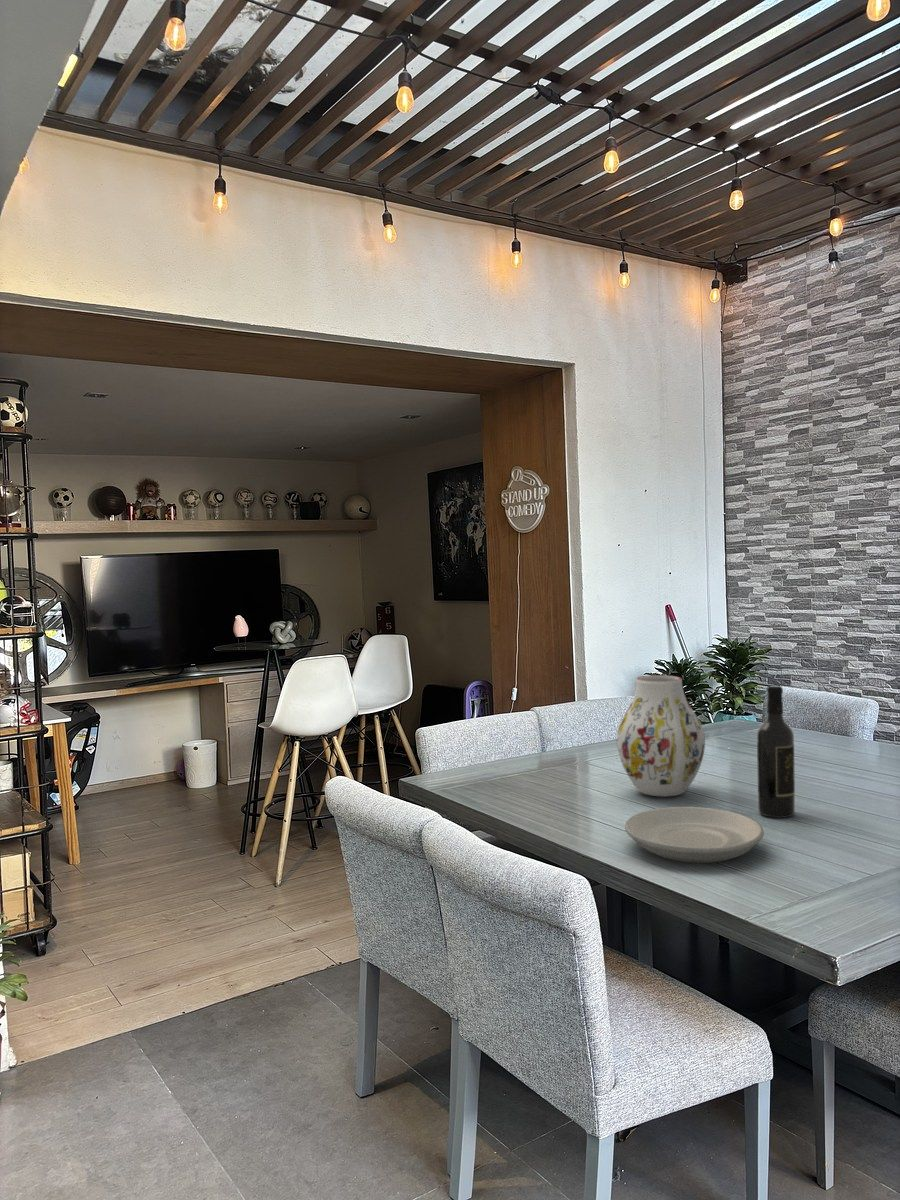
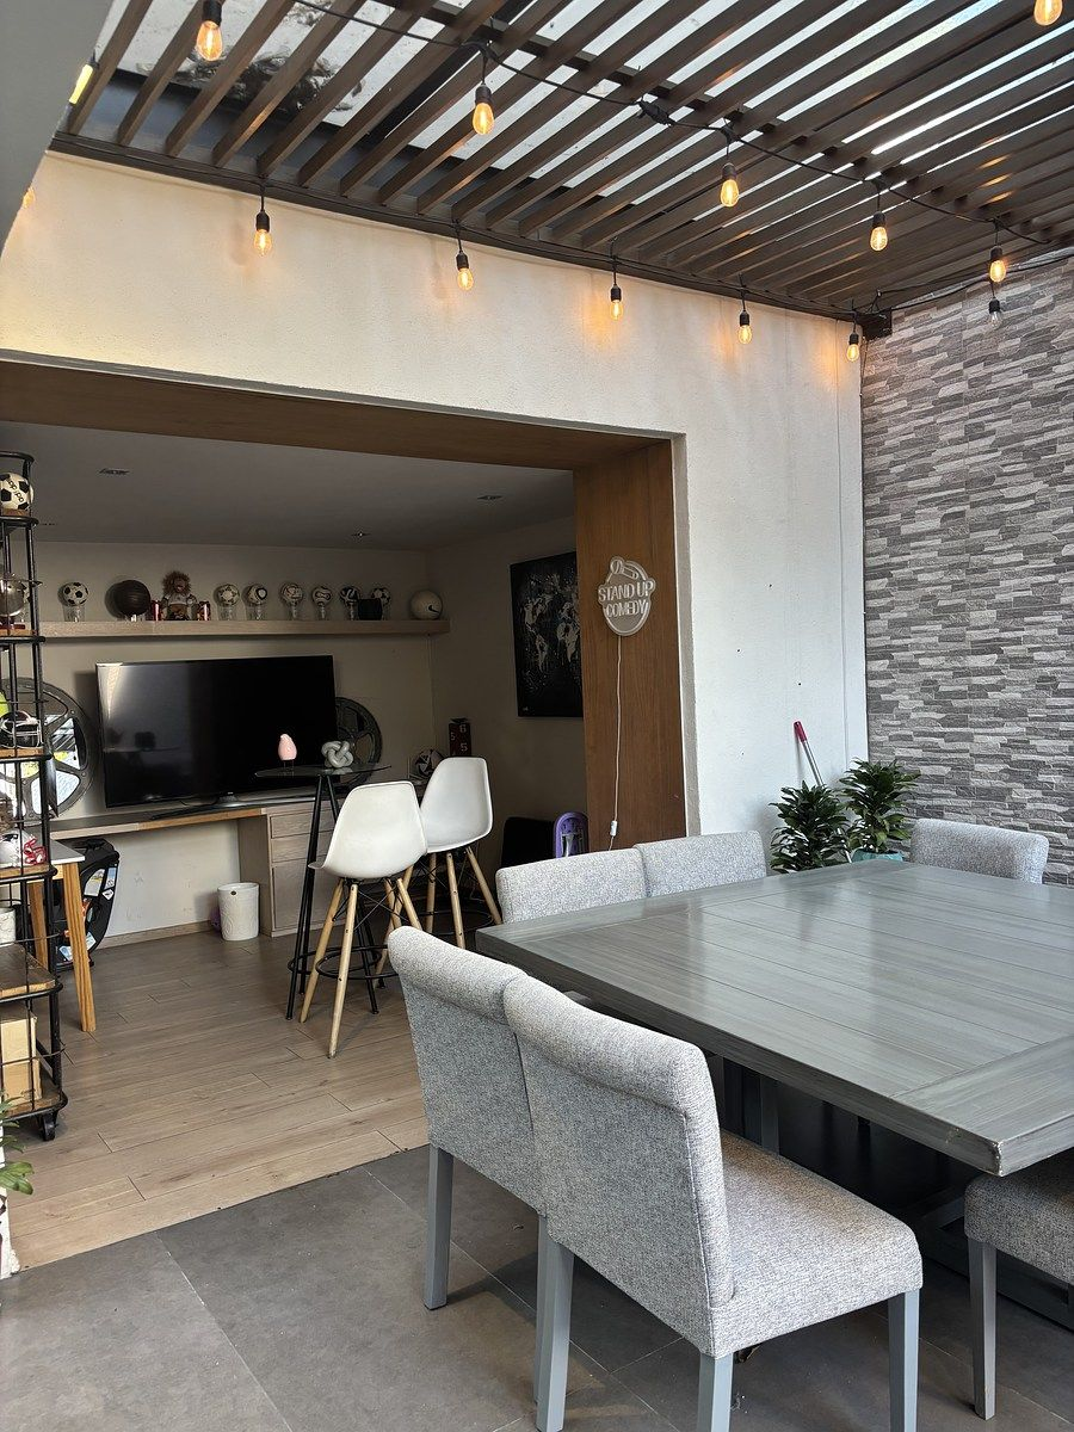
- vase [616,674,706,798]
- wine bottle [756,684,796,819]
- plate [624,806,765,864]
